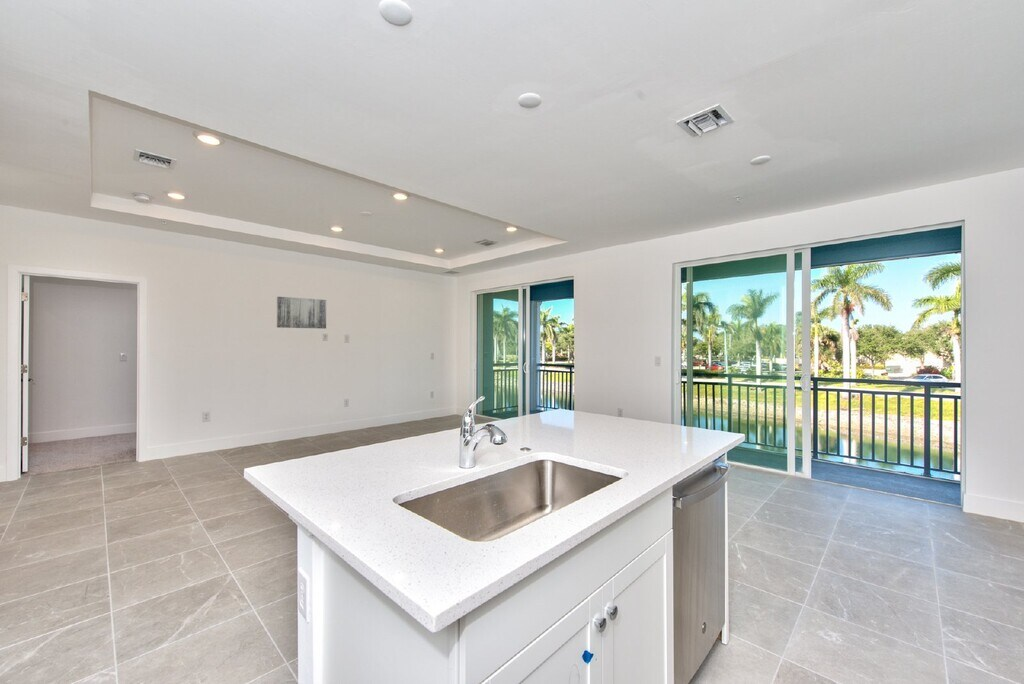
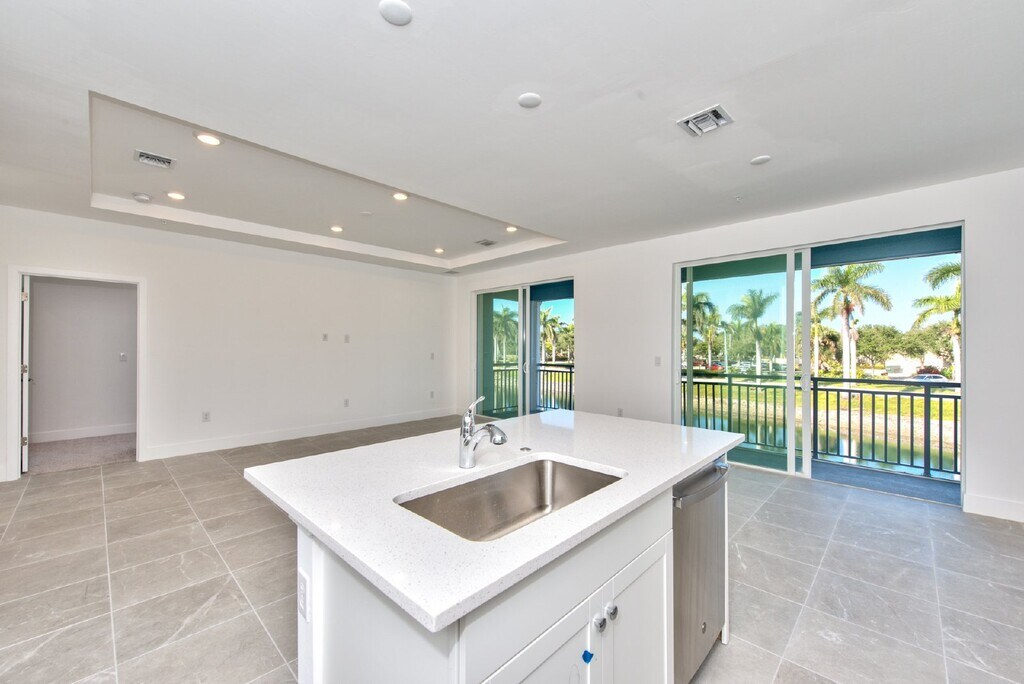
- wall art [276,296,327,330]
